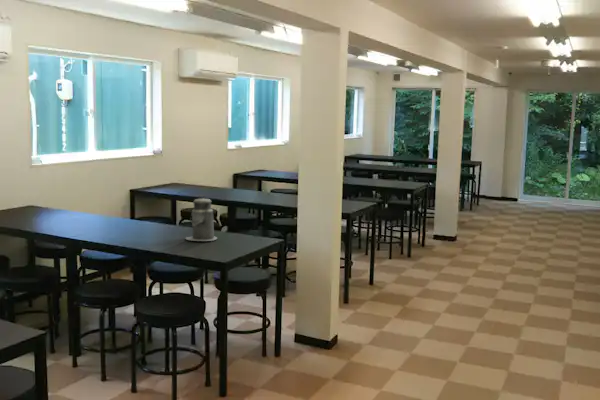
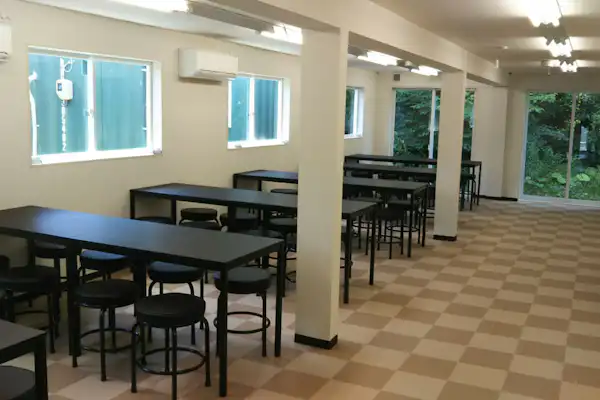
- canister [185,194,218,242]
